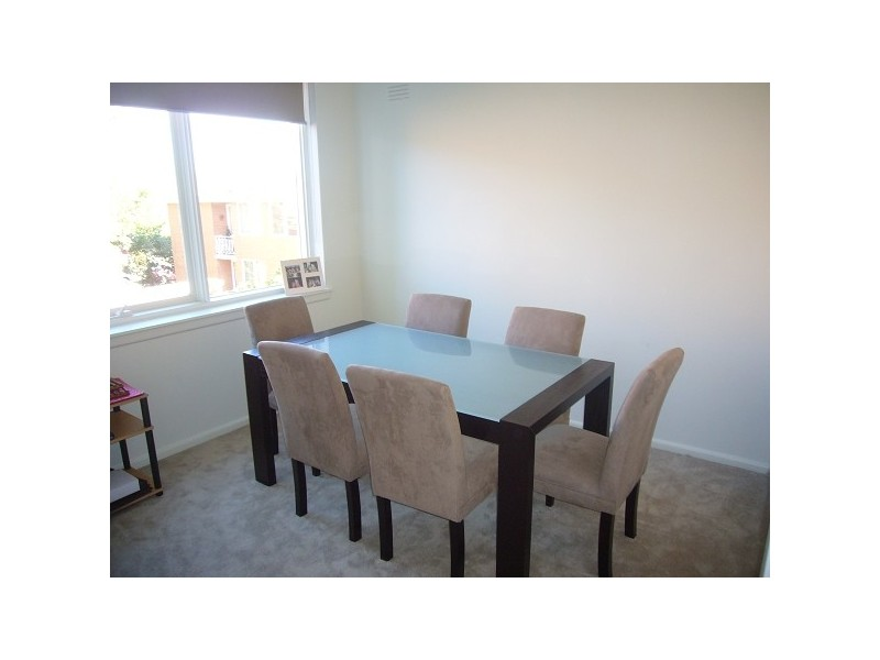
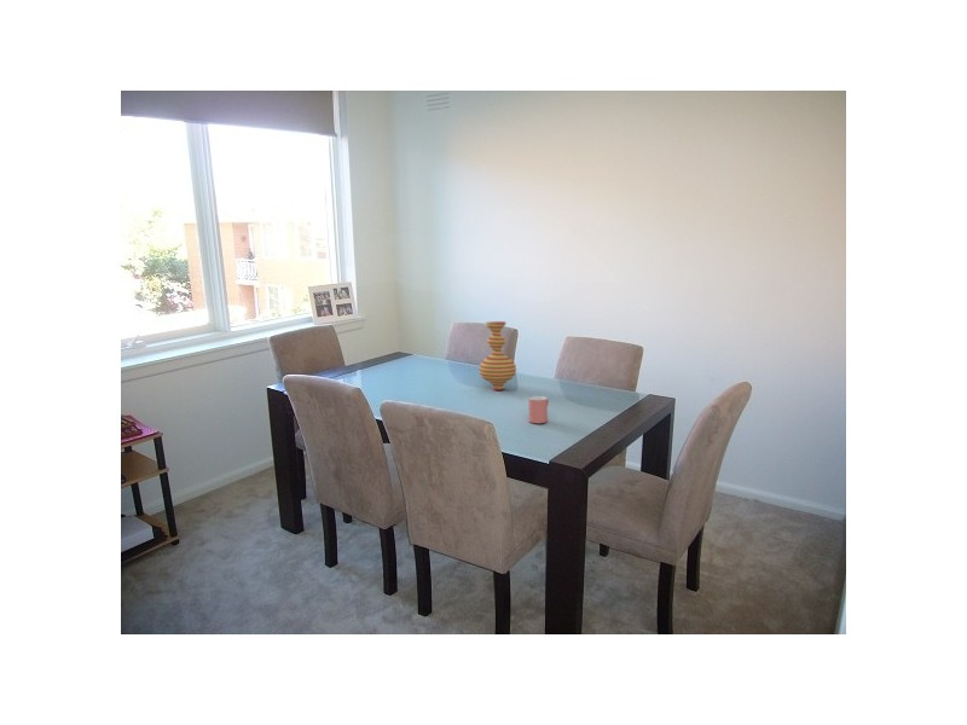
+ cup [527,395,550,424]
+ vase [479,320,517,392]
